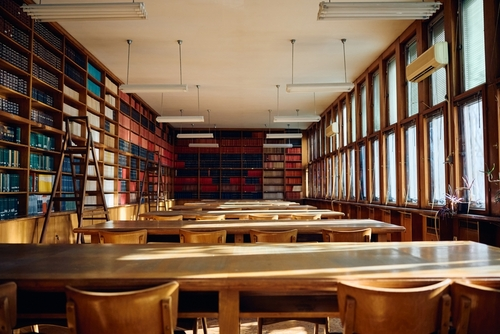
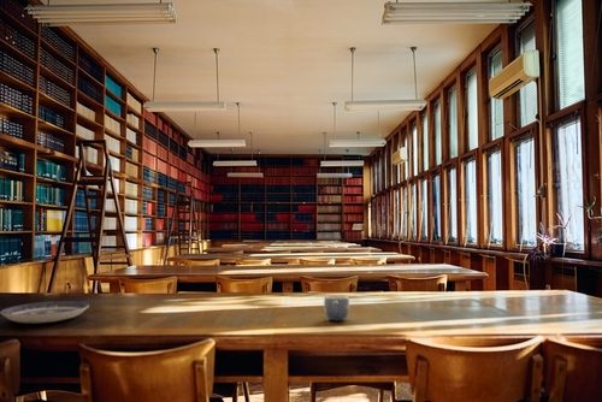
+ plate [0,300,90,325]
+ mug [323,294,350,321]
